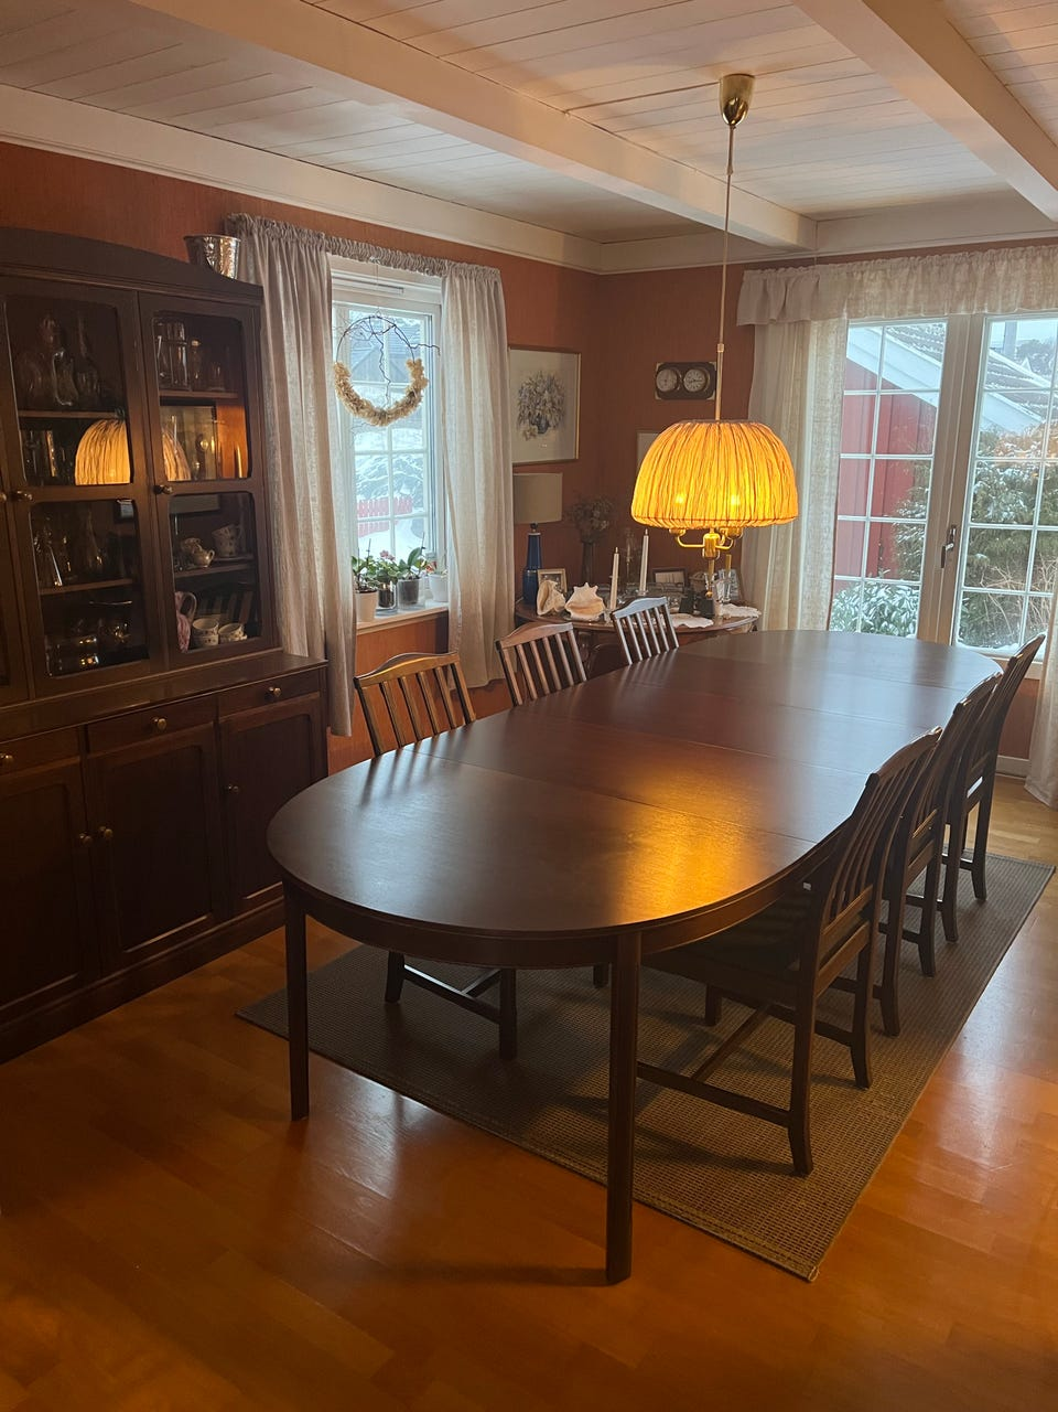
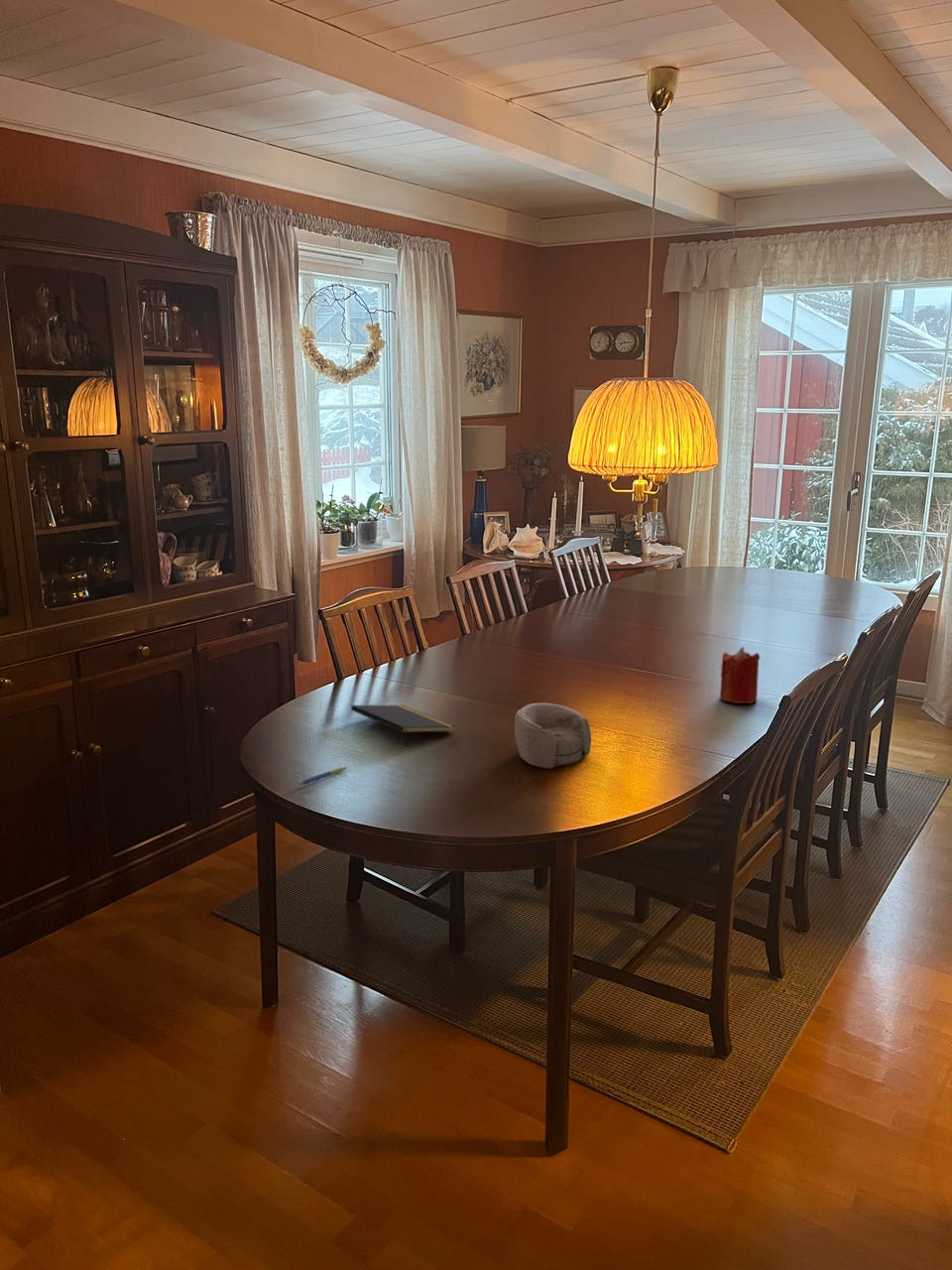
+ notepad [350,704,457,747]
+ decorative bowl [514,702,592,770]
+ pen [297,766,348,786]
+ candle [719,646,761,704]
